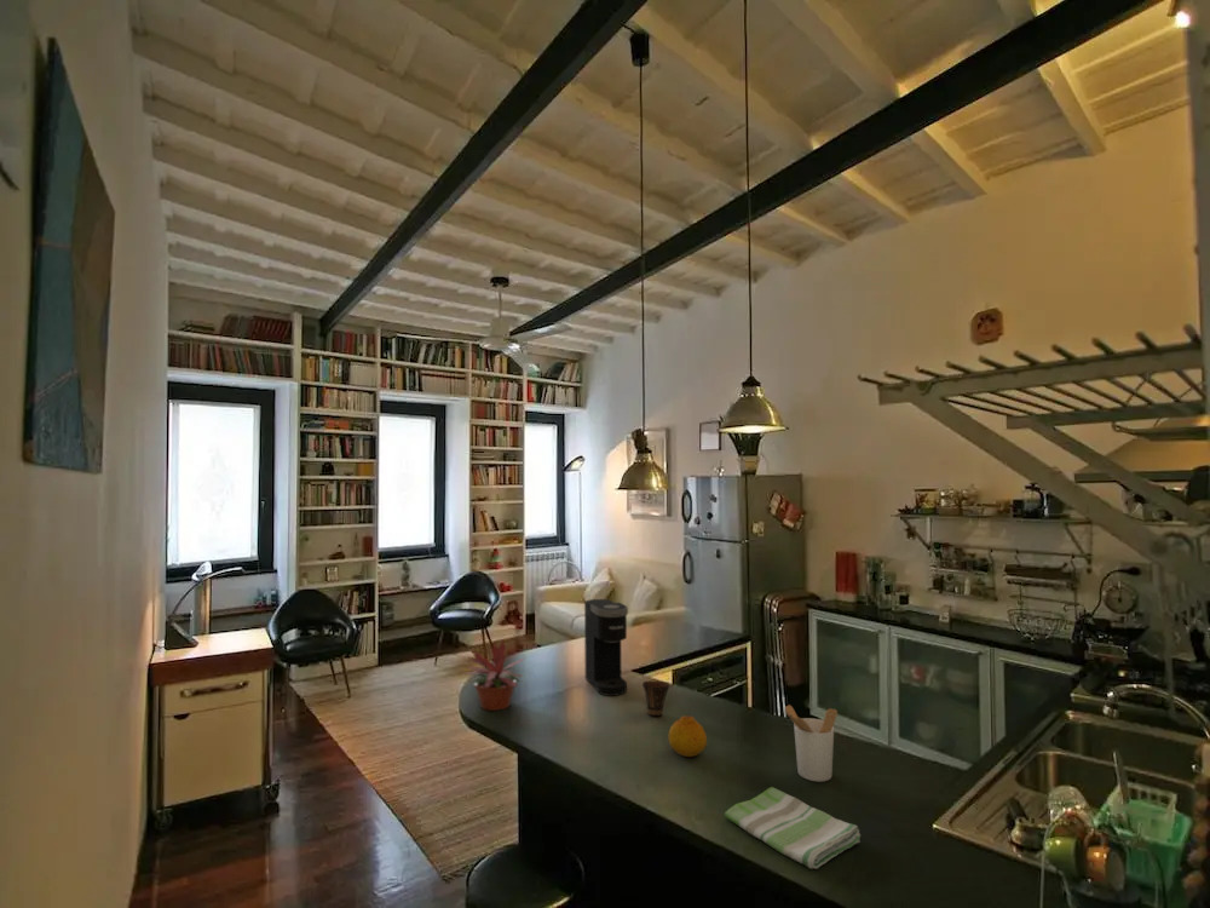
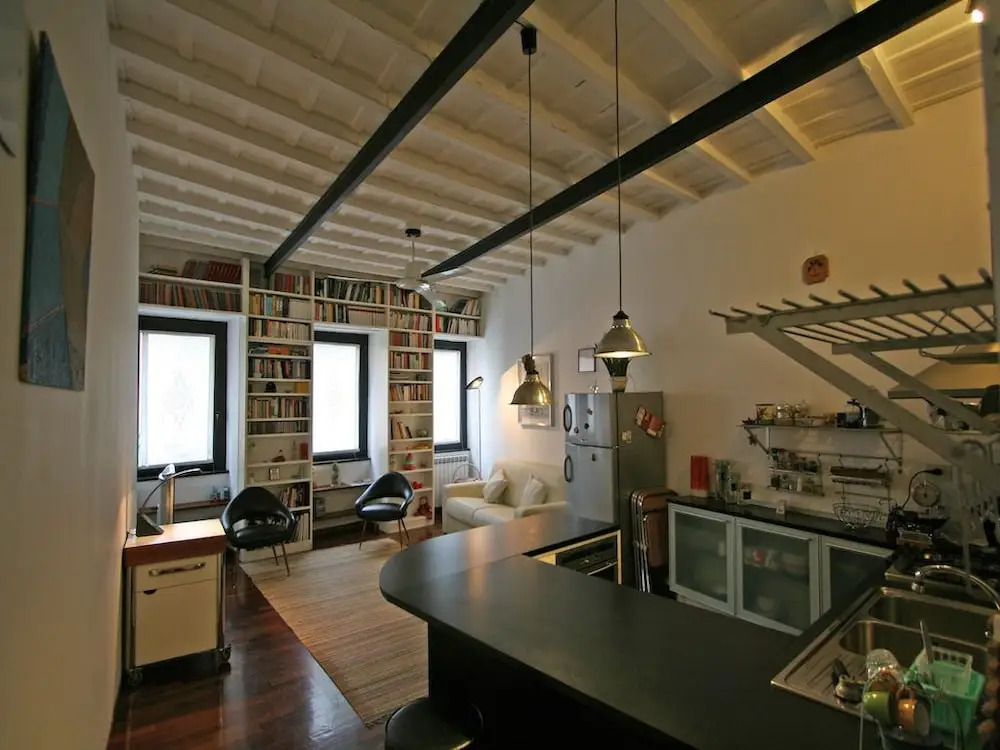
- potted plant [462,639,531,712]
- cup [641,680,672,717]
- utensil holder [782,703,839,783]
- coffee maker [583,598,629,697]
- dish towel [724,786,862,870]
- fruit [668,714,708,758]
